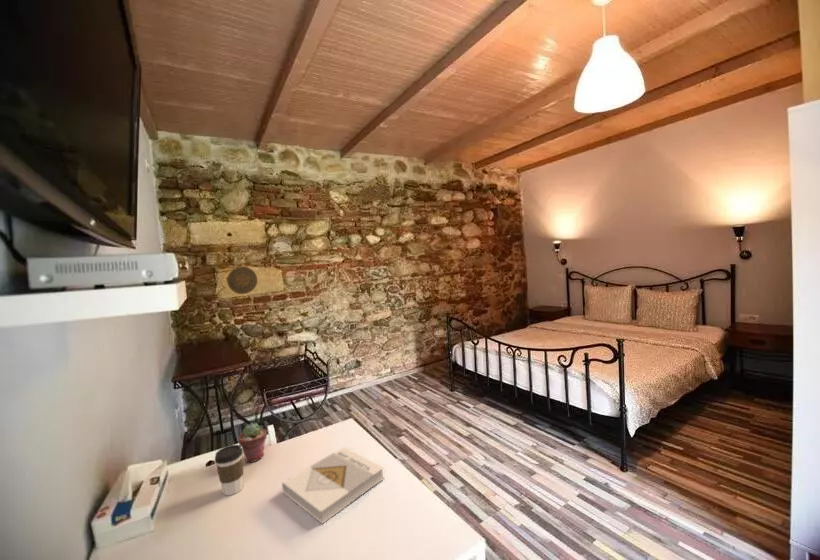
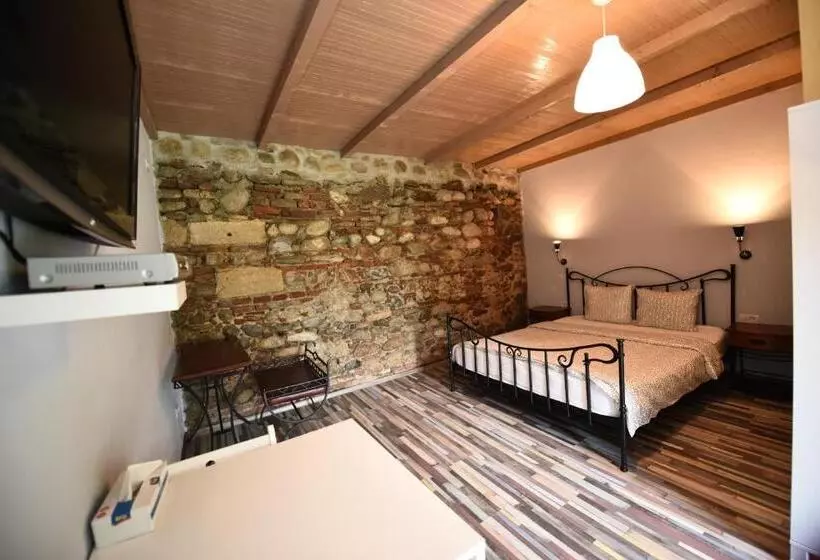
- coffee cup [214,444,244,496]
- potted succulent [237,422,268,463]
- book [281,446,386,525]
- decorative plate [226,266,258,295]
